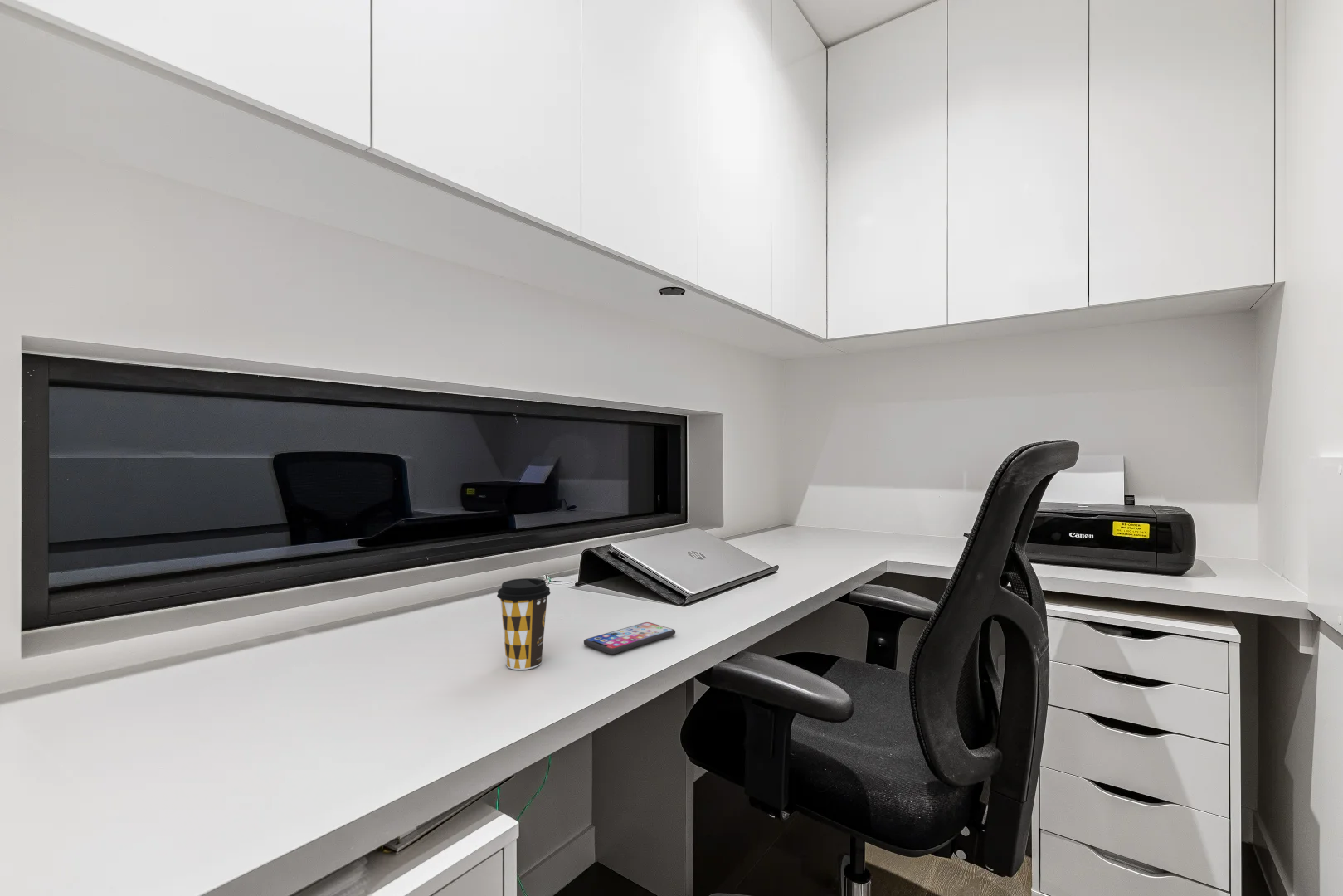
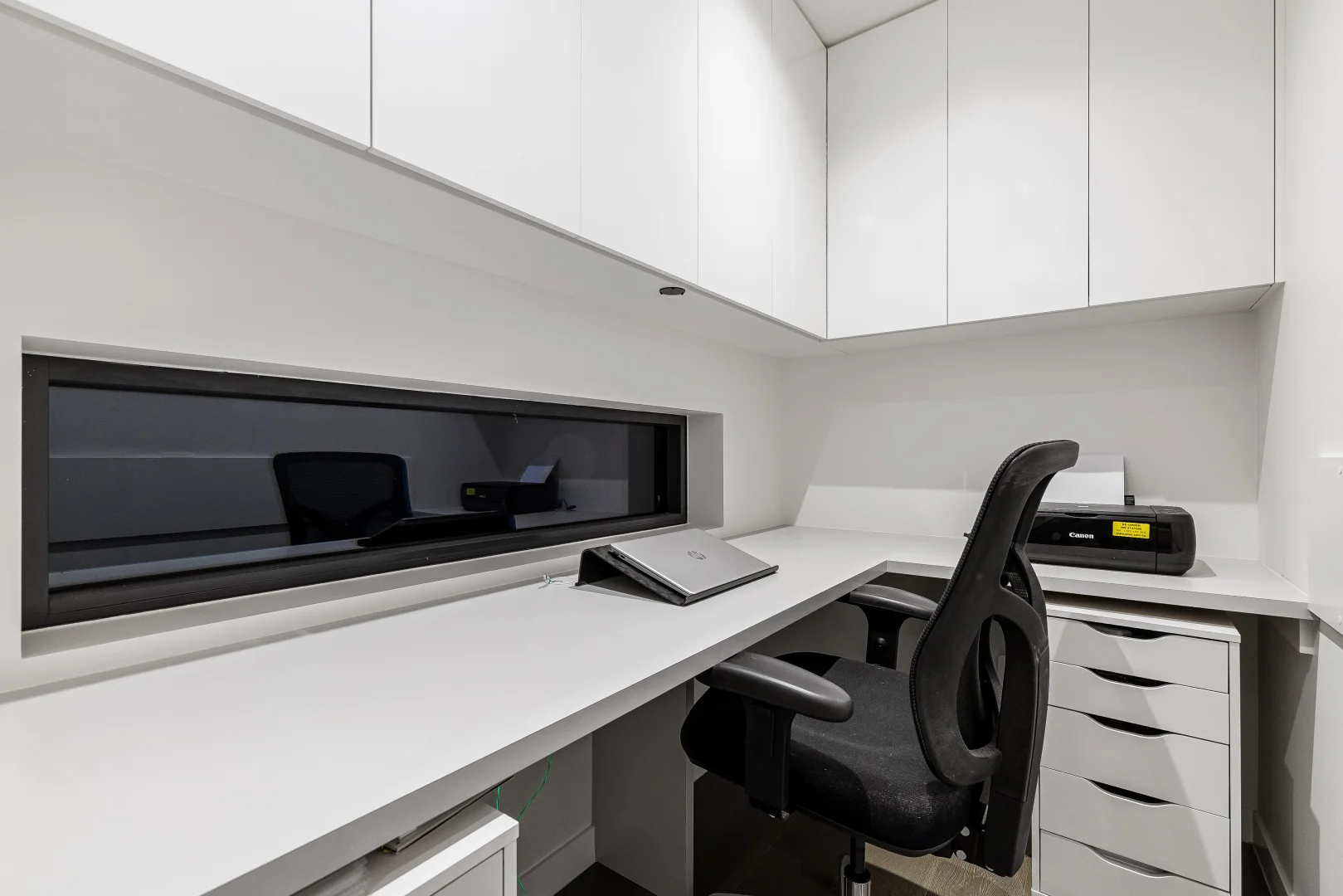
- coffee cup [496,577,552,670]
- smartphone [583,621,676,655]
